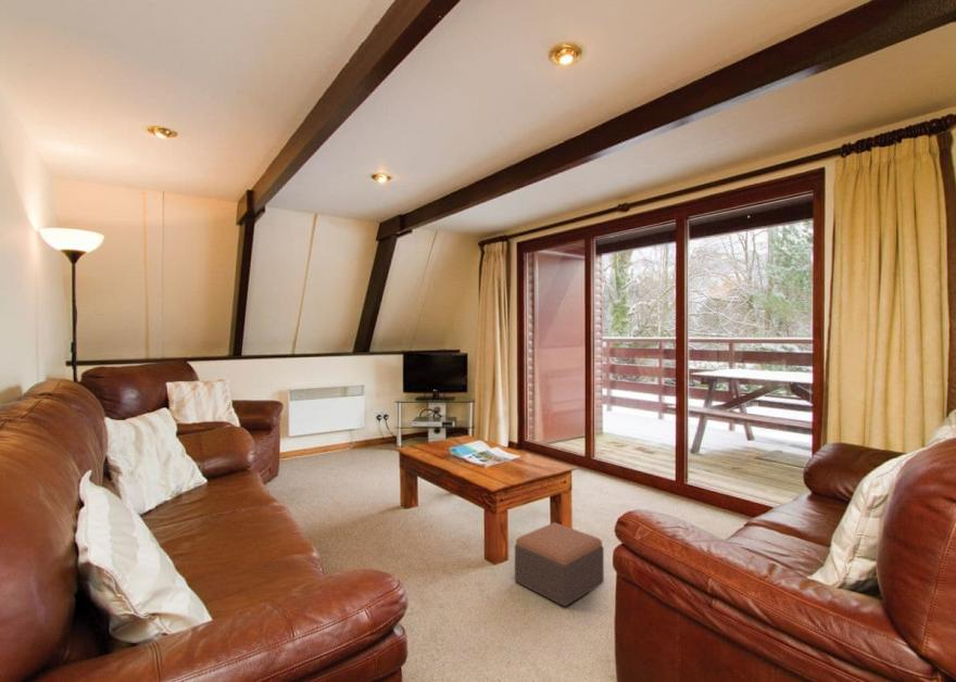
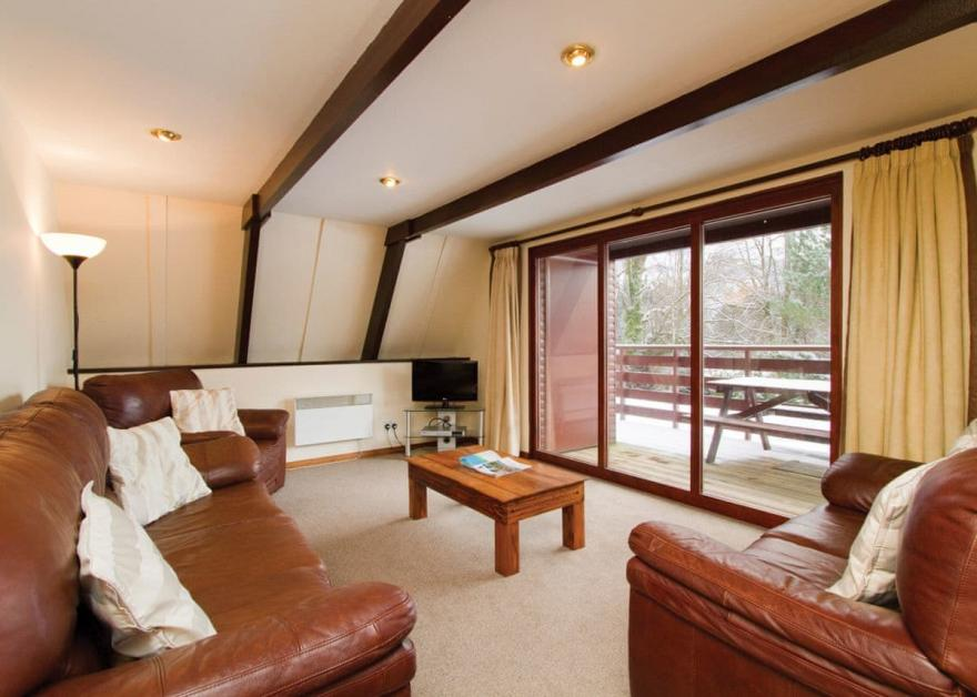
- footstool [514,521,605,607]
